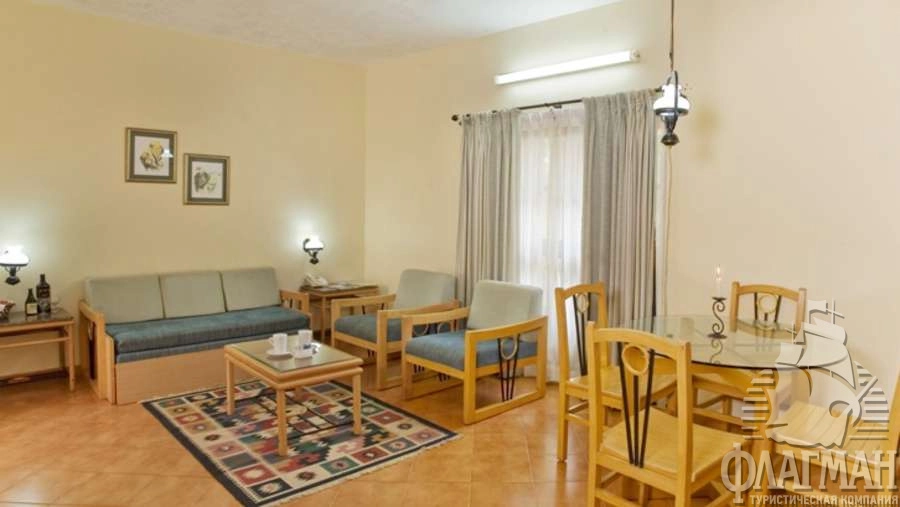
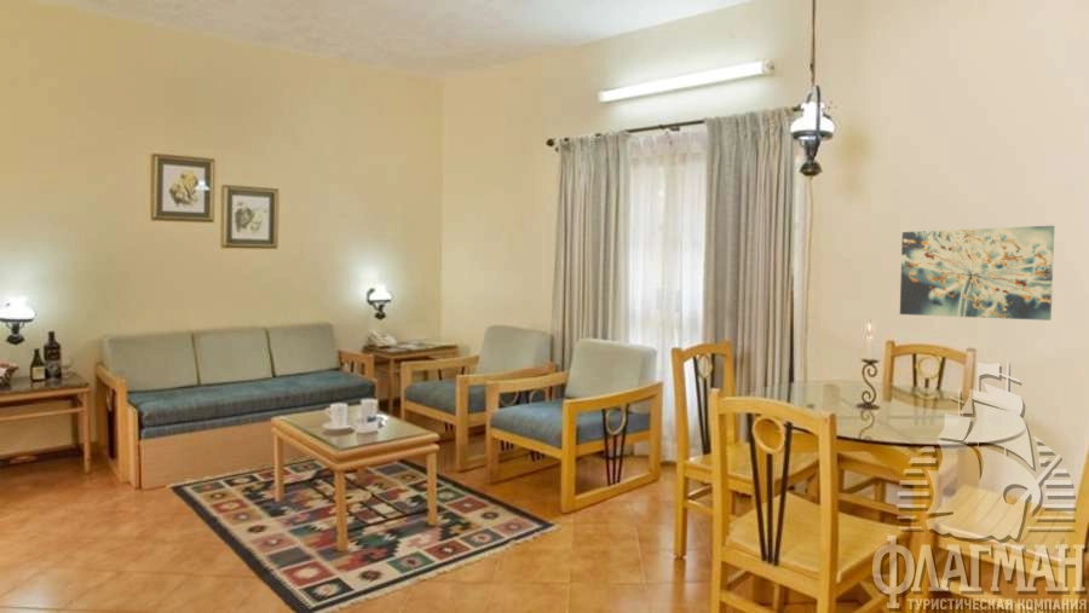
+ wall art [899,225,1055,322]
